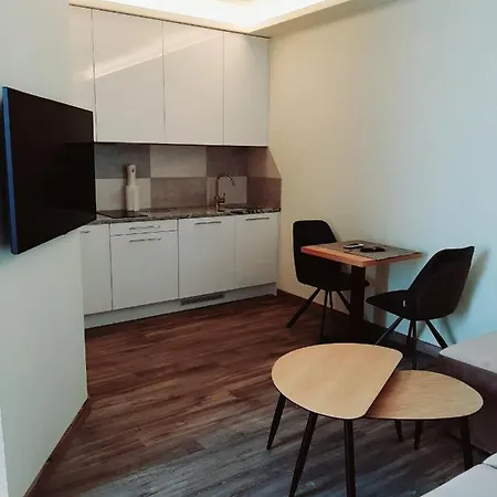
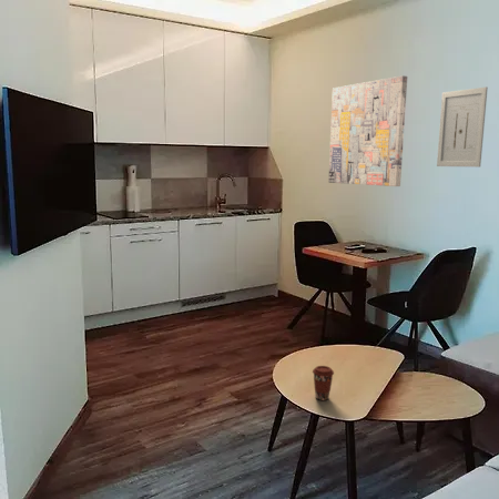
+ wall art [436,86,489,169]
+ coffee cup [312,365,335,401]
+ wall art [327,74,408,187]
